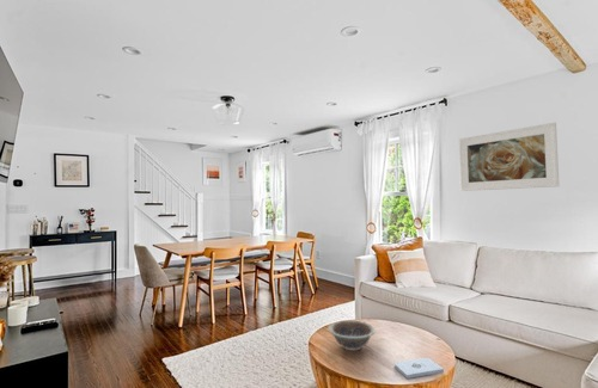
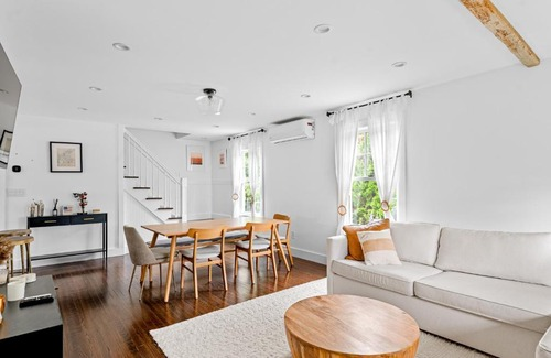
- decorative bowl [328,319,377,352]
- notepad [393,357,445,380]
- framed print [458,122,560,192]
